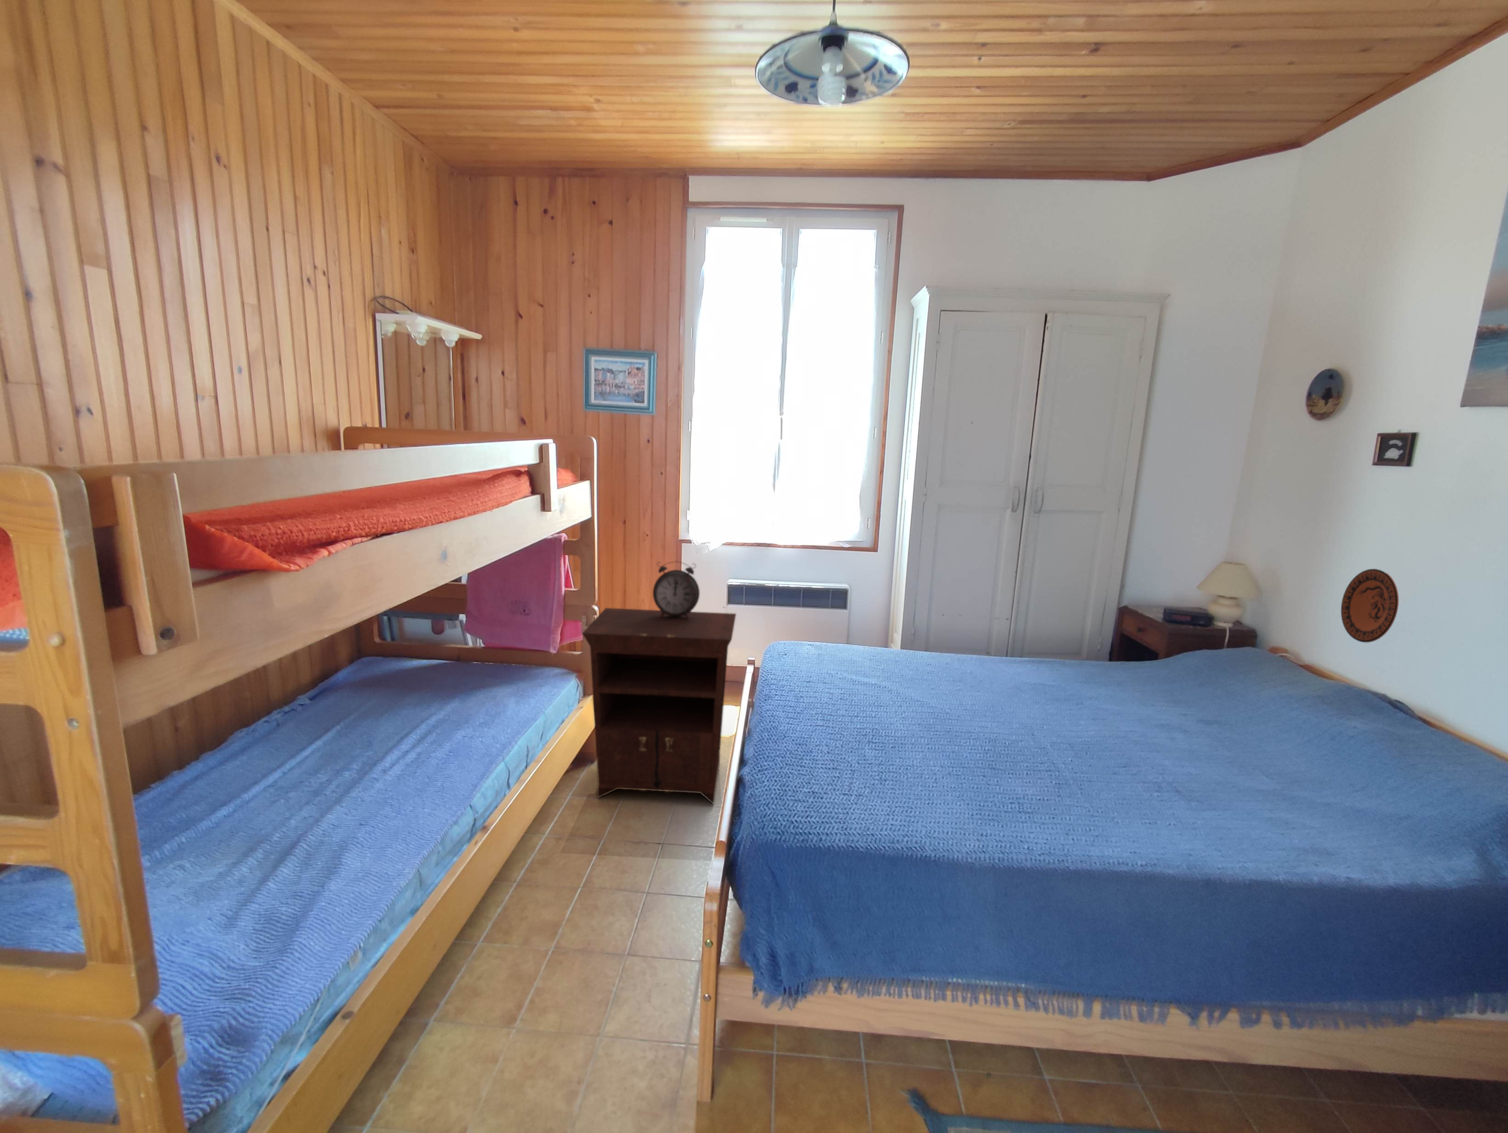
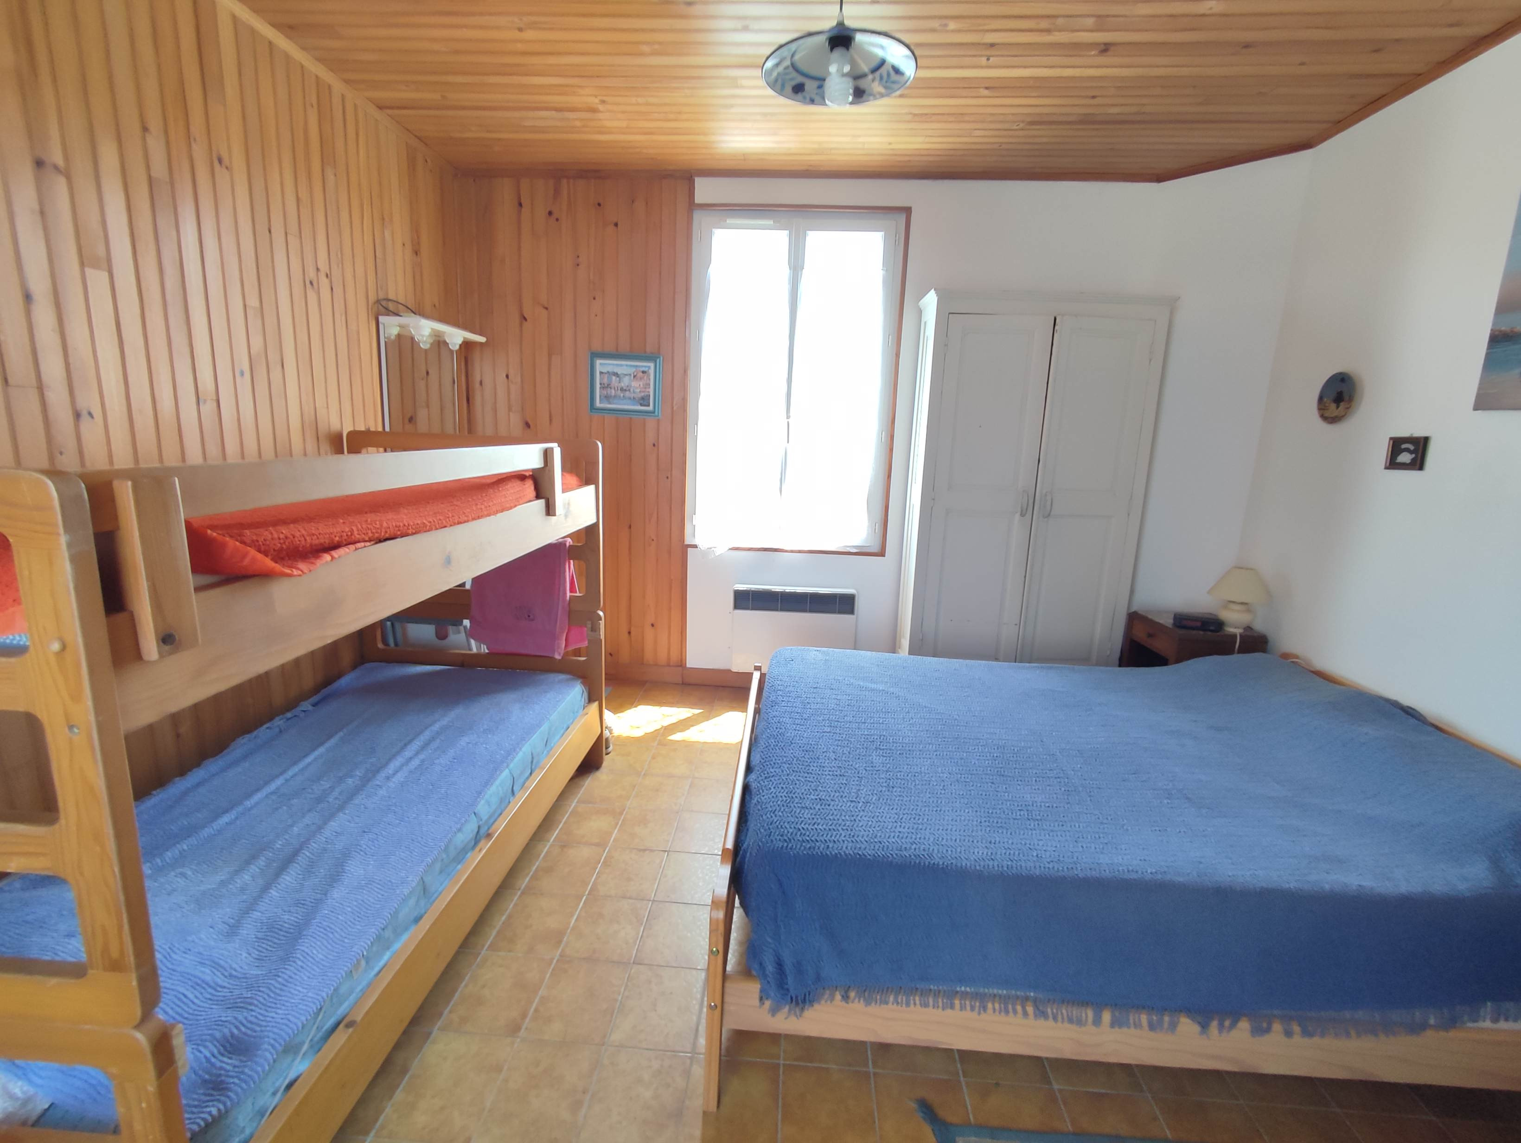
- alarm clock [652,561,700,619]
- decorative plate [1340,569,1399,644]
- nightstand [582,607,737,806]
